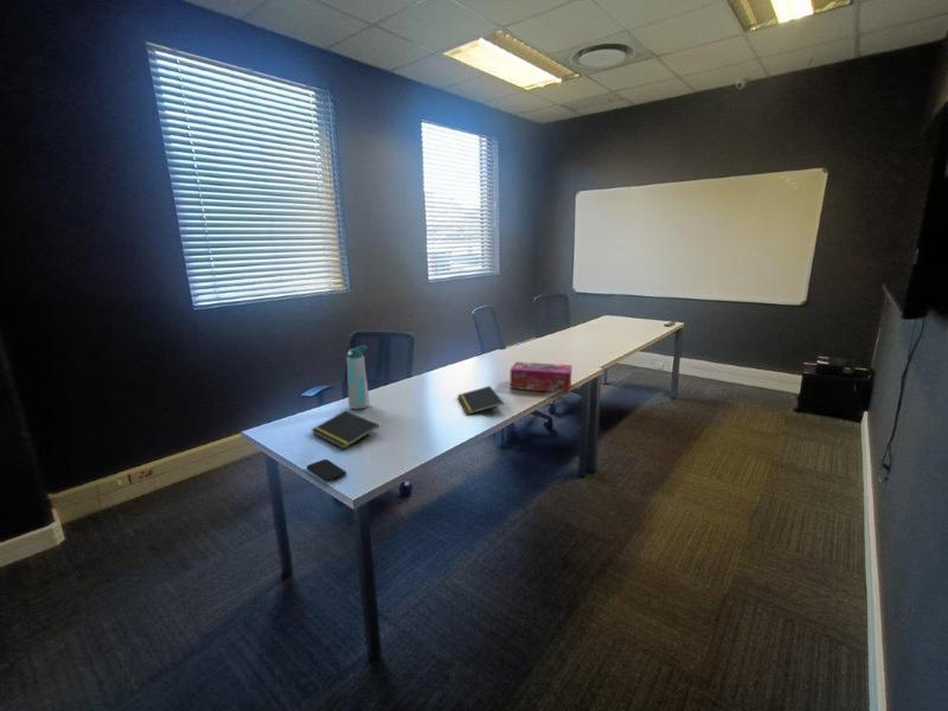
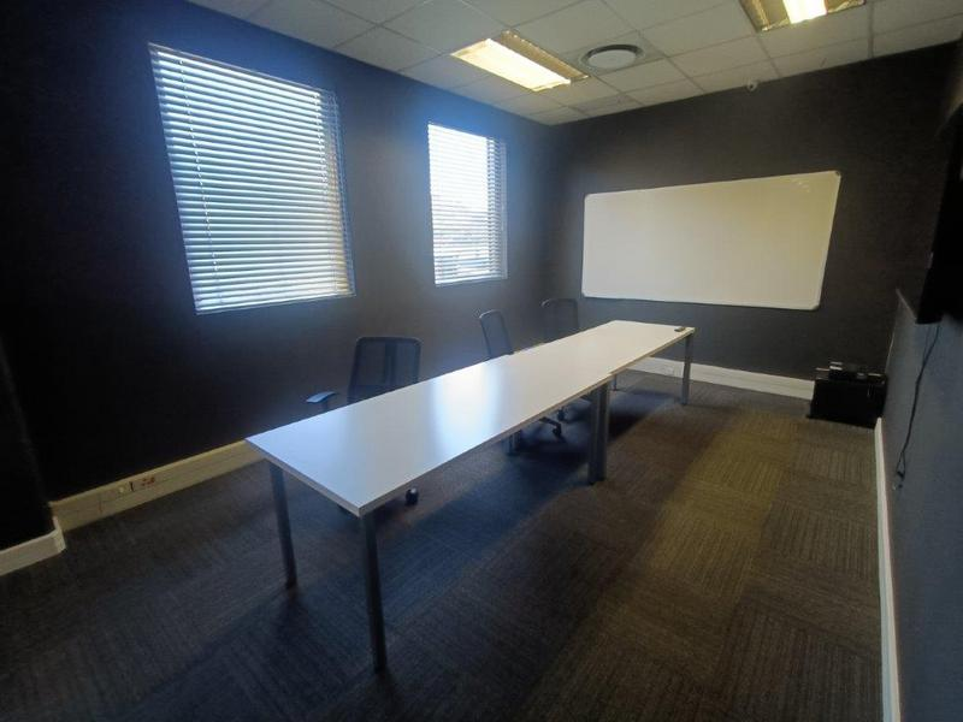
- water bottle [346,344,371,411]
- smartphone [306,459,347,482]
- tissue box [508,360,572,395]
- notepad [456,385,505,416]
- notepad [310,410,380,450]
